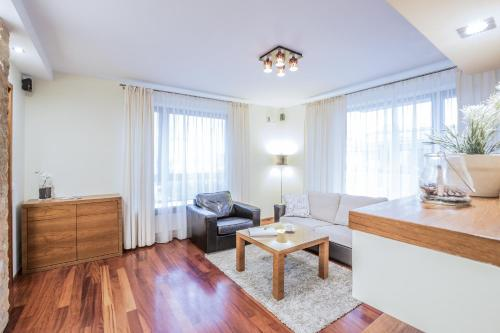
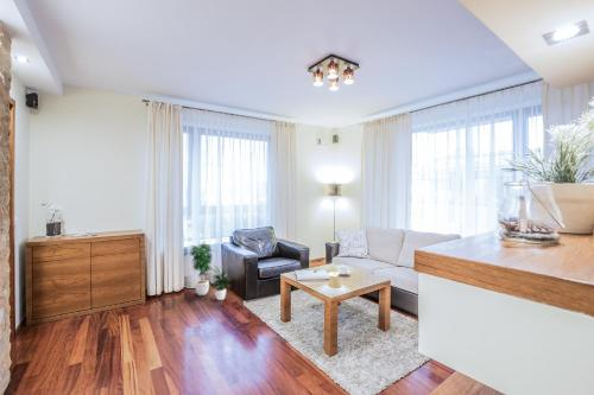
+ potted plant [188,241,233,301]
